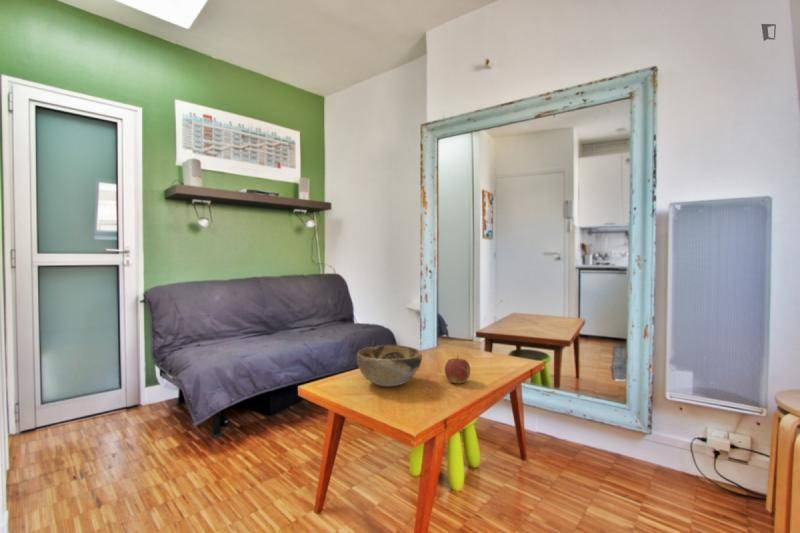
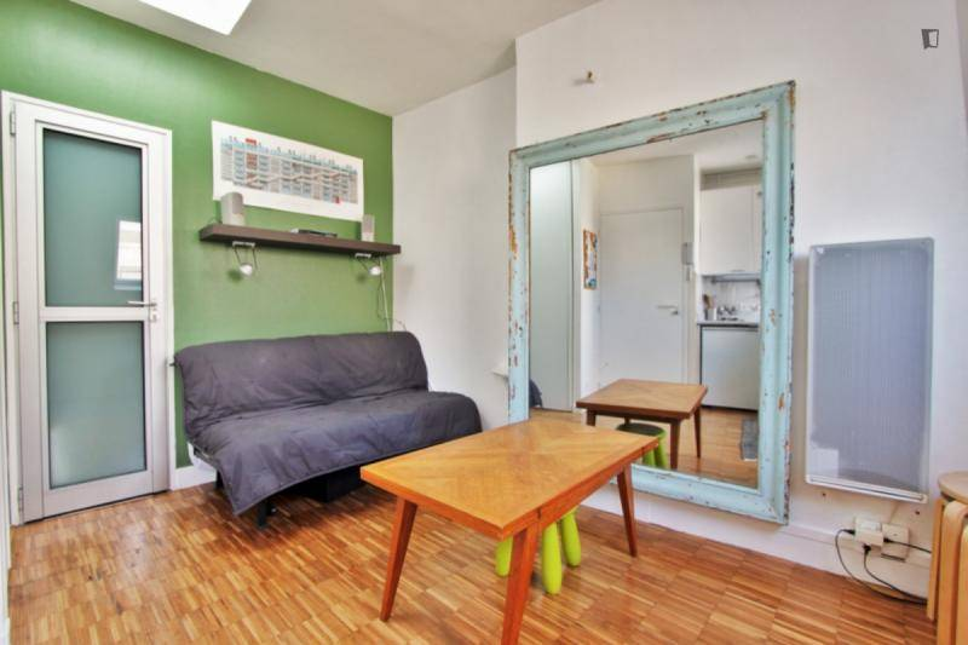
- apple [444,354,471,385]
- decorative bowl [356,344,423,387]
